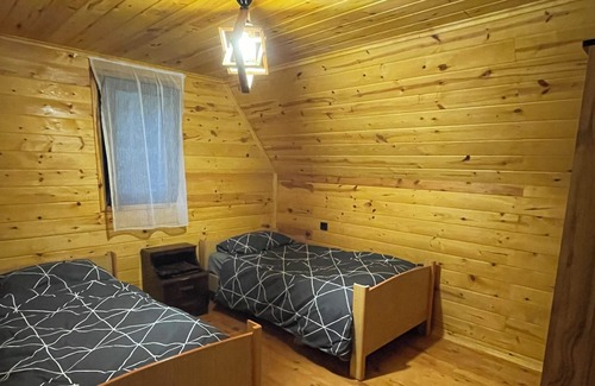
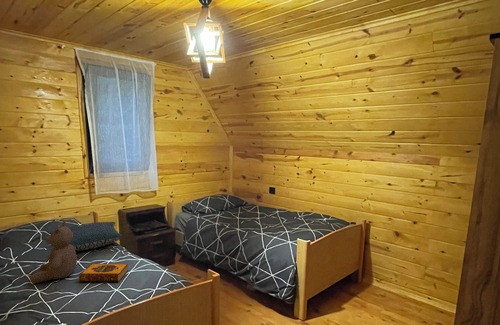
+ bear [29,219,78,284]
+ hardback book [77,263,129,283]
+ pillow [68,221,124,252]
